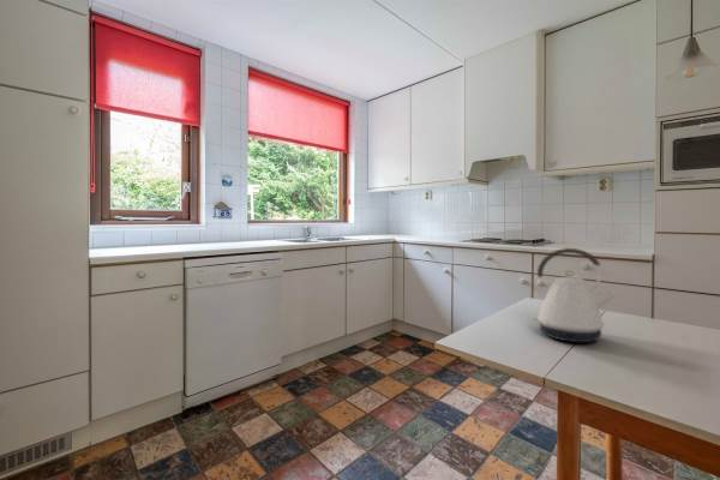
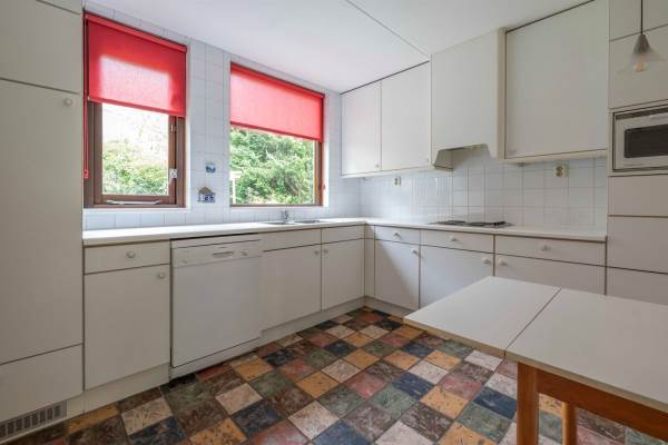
- kettle [532,247,617,343]
